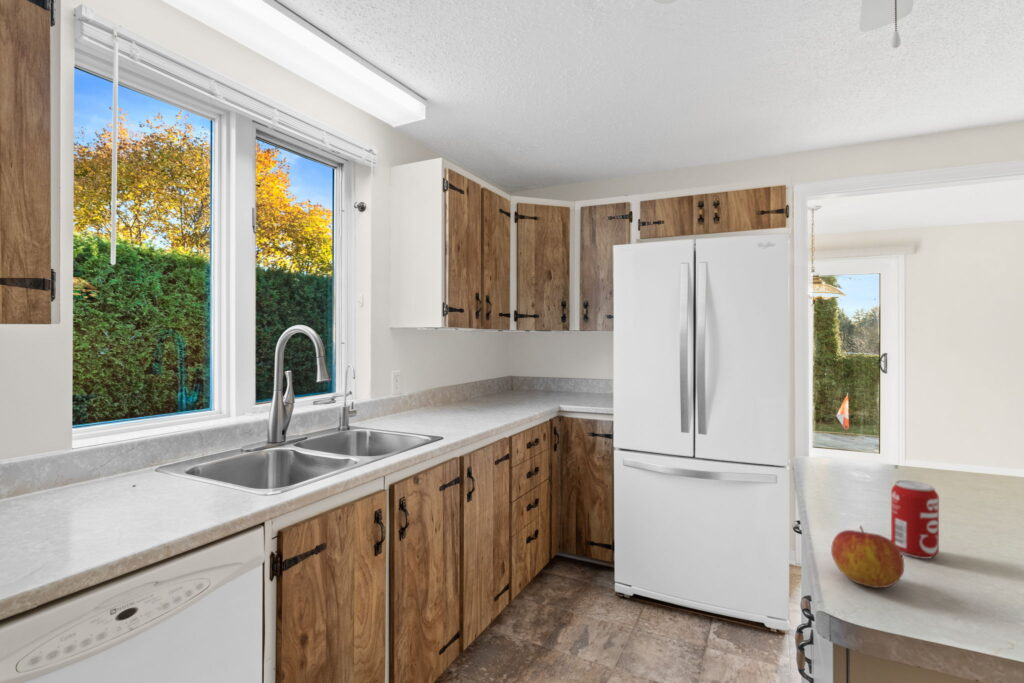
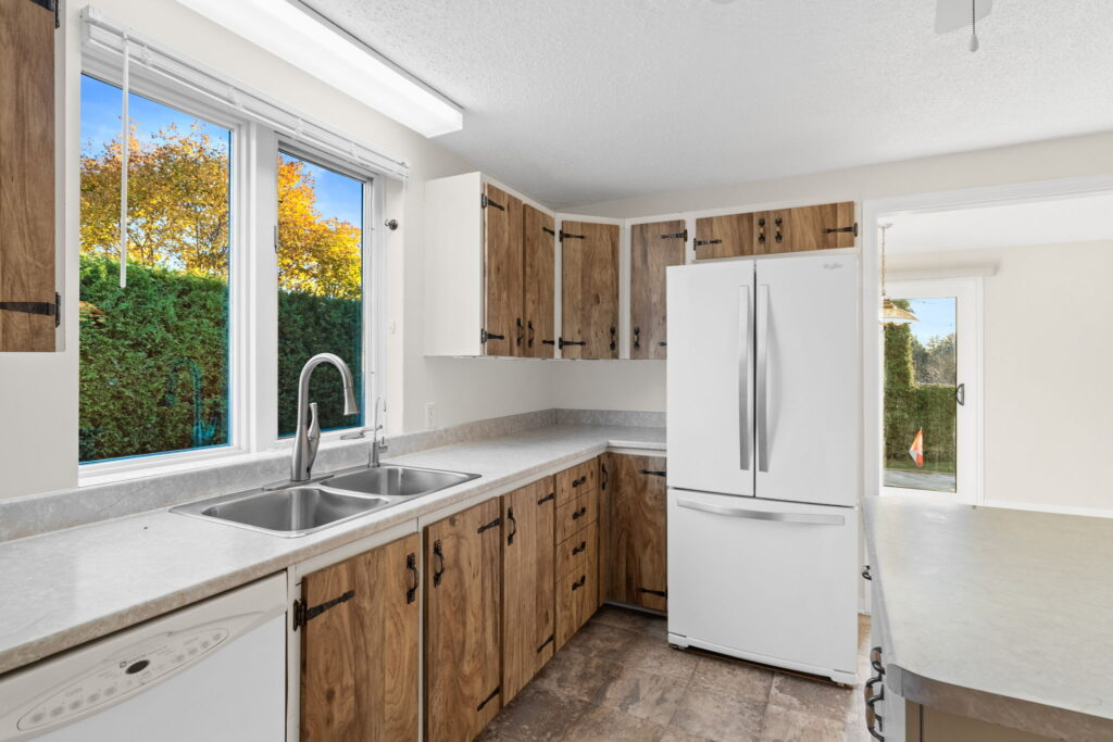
- beverage can [890,479,940,560]
- apple [830,524,905,589]
